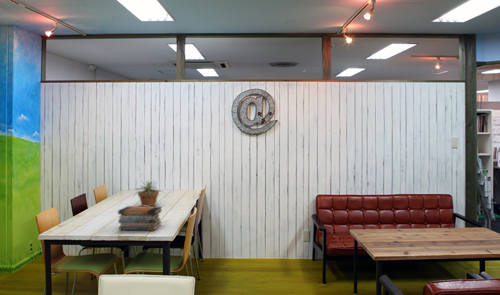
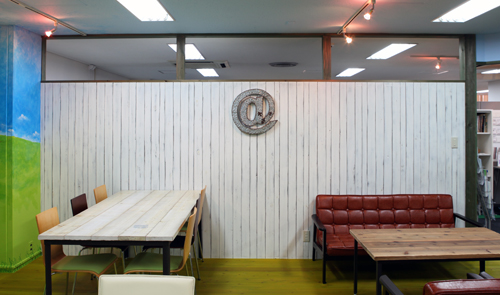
- book stack [117,205,163,232]
- potted plant [133,179,166,207]
